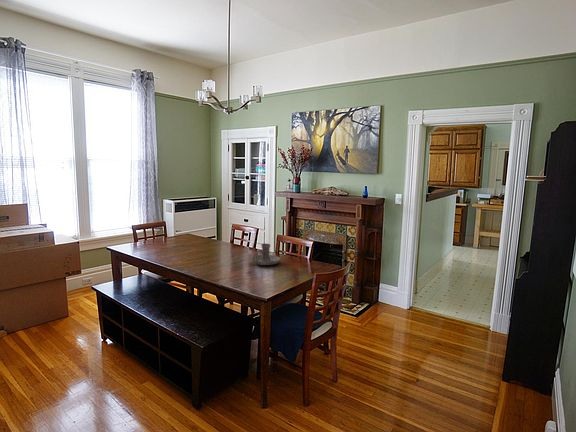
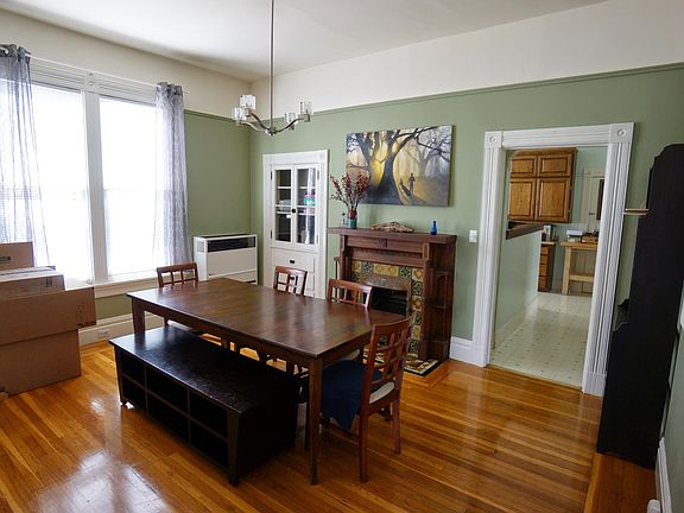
- candle holder [250,243,281,266]
